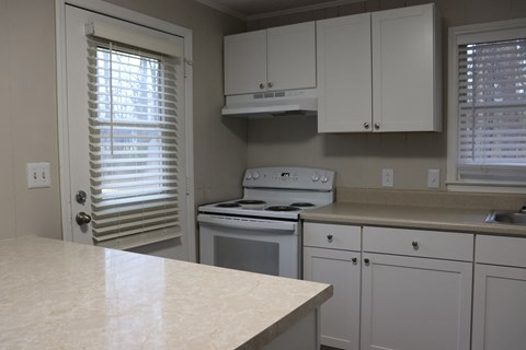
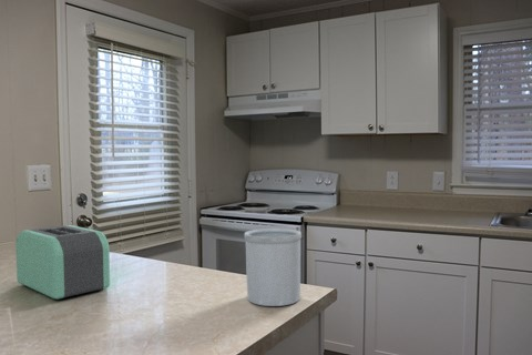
+ utensil holder [243,227,303,307]
+ toaster [14,224,111,301]
